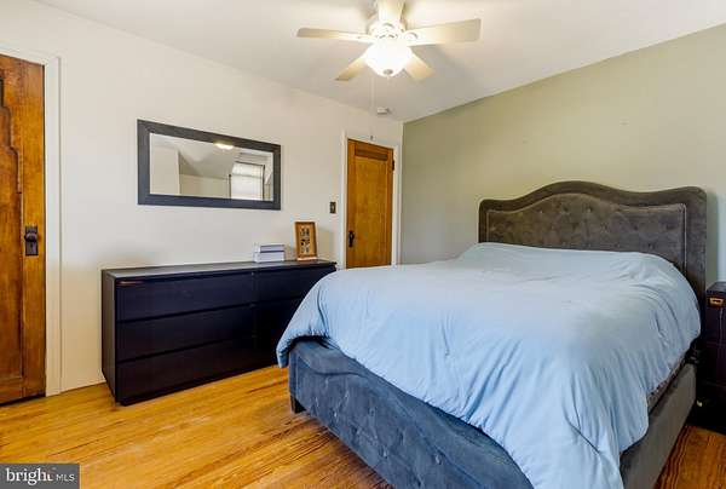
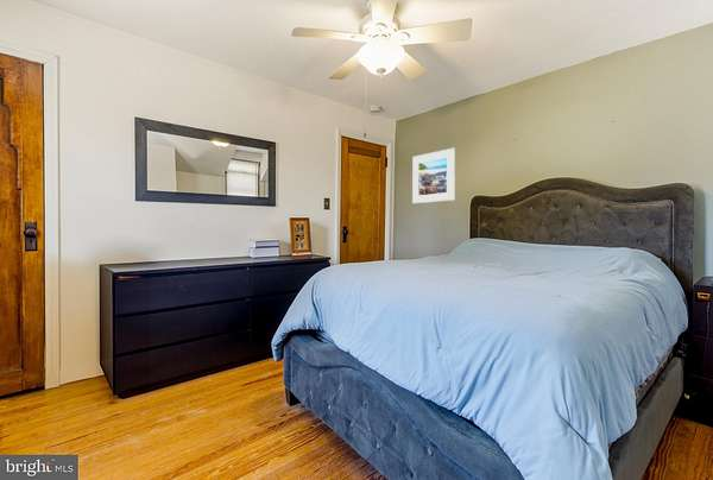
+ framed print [411,147,456,204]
